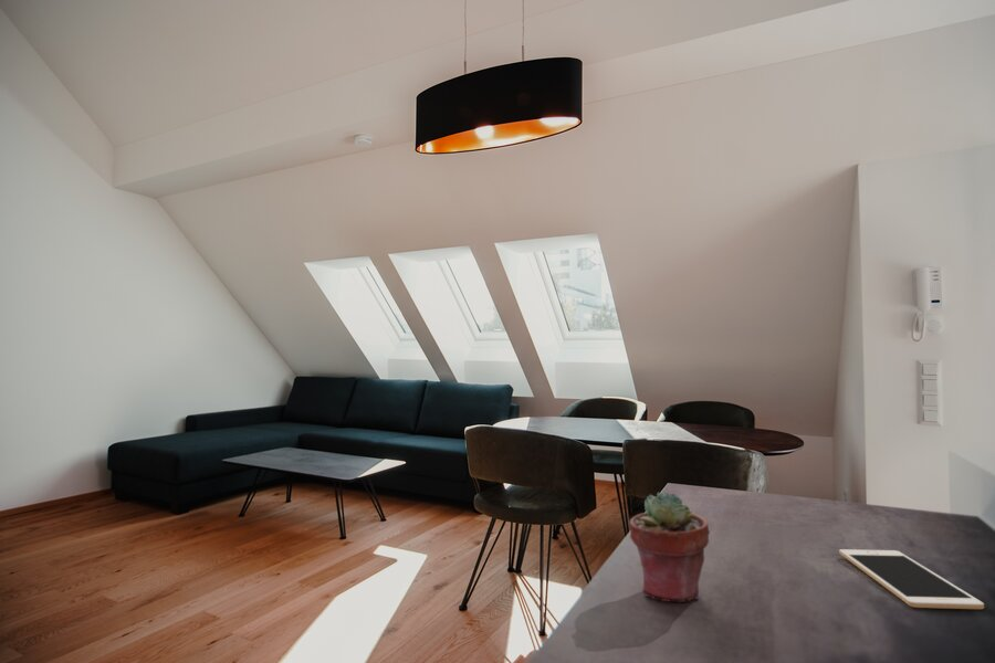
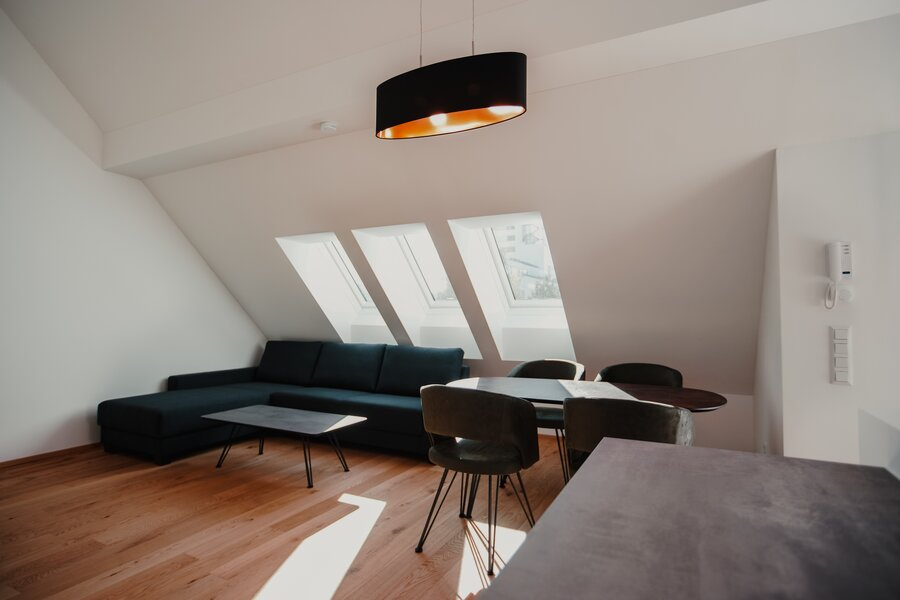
- cell phone [838,548,985,610]
- potted succulent [628,490,711,603]
